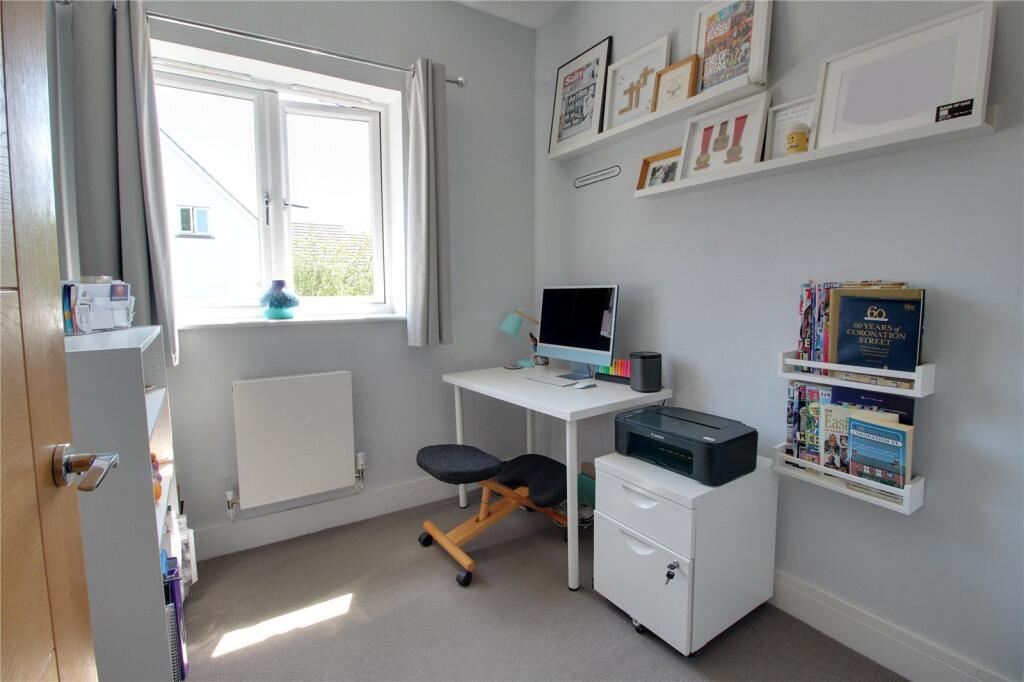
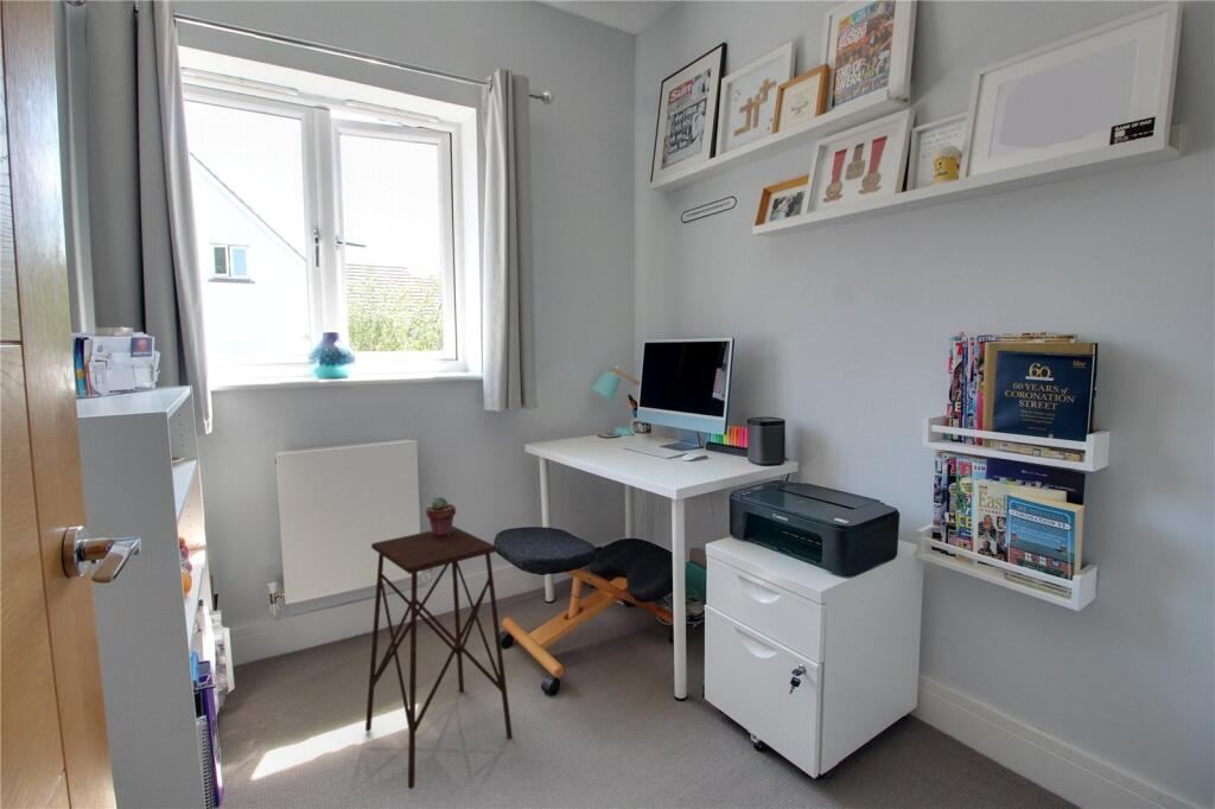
+ side table [364,525,514,790]
+ potted succulent [425,496,457,536]
